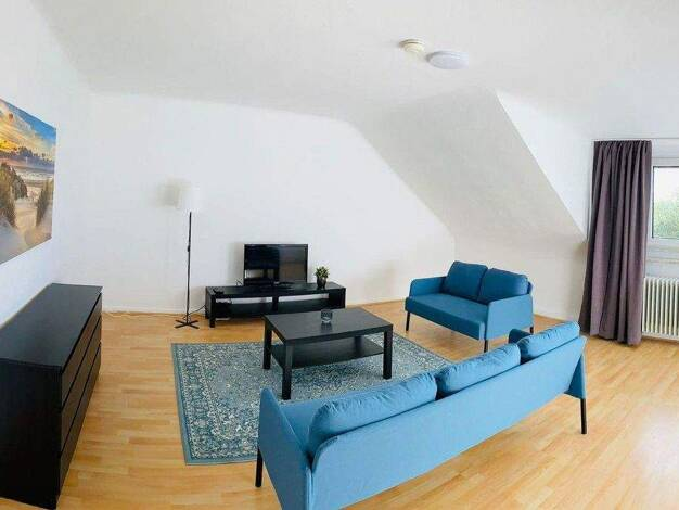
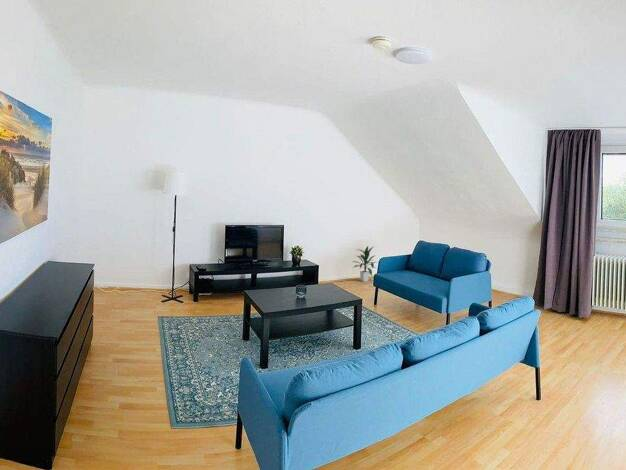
+ indoor plant [352,245,379,283]
